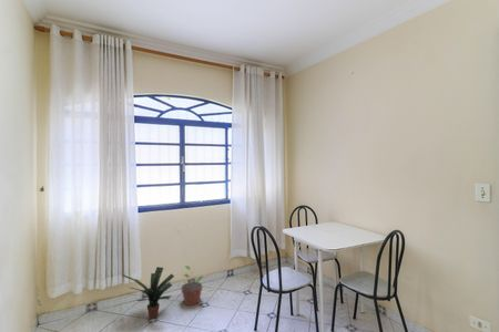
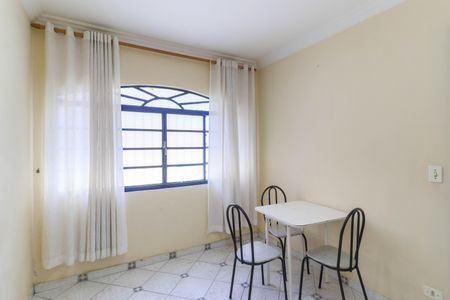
- potted plant [181,264,205,307]
- potted plant [121,266,175,319]
